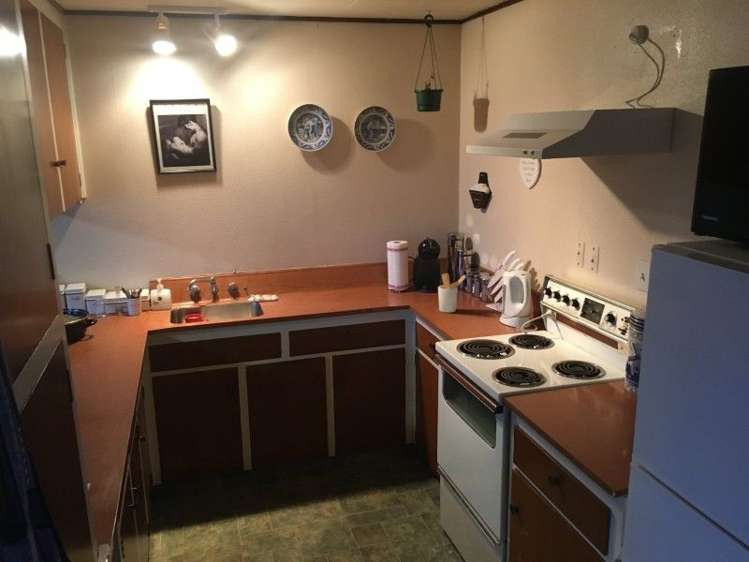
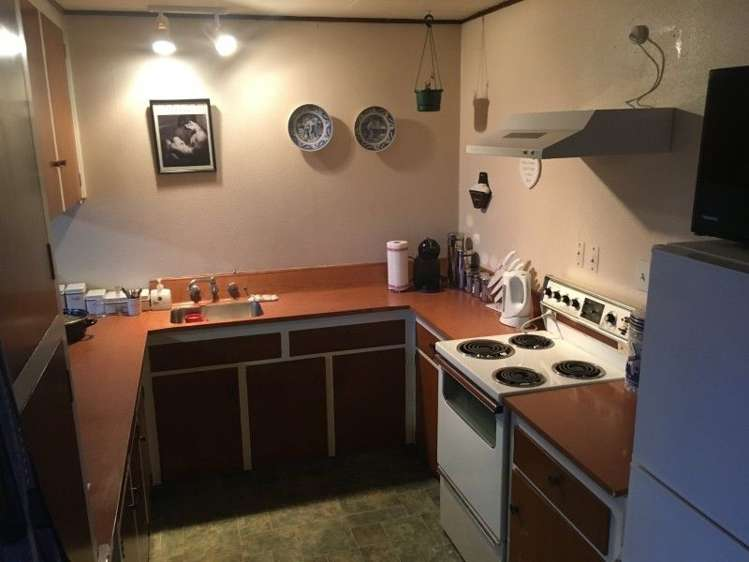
- utensil holder [437,272,467,313]
